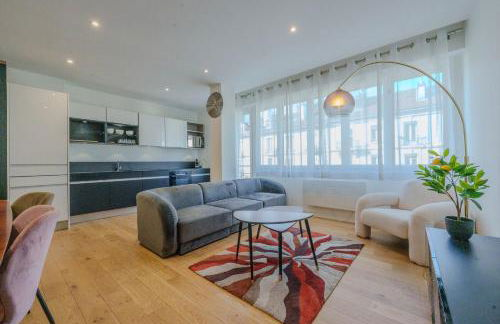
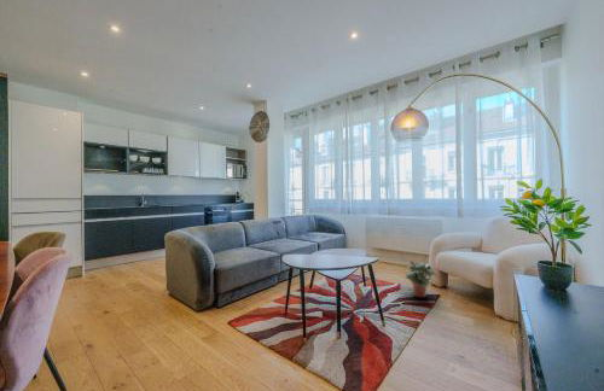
+ potted plant [405,259,439,299]
